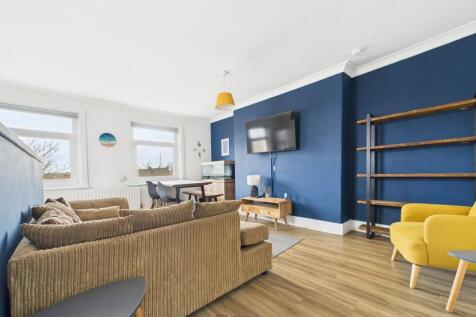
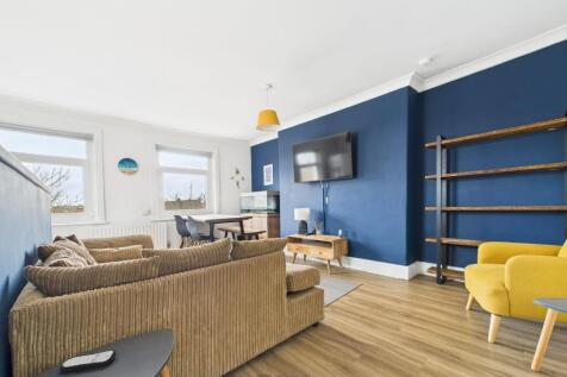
+ remote control [58,348,118,373]
